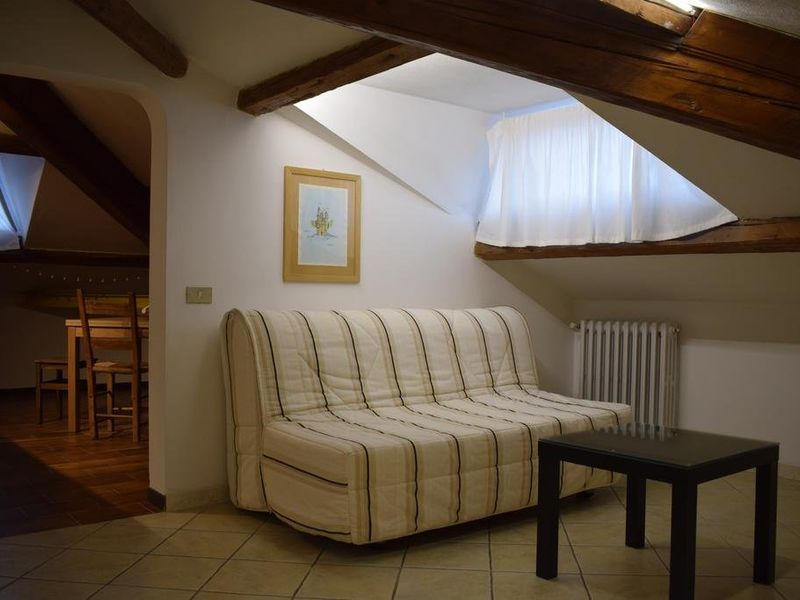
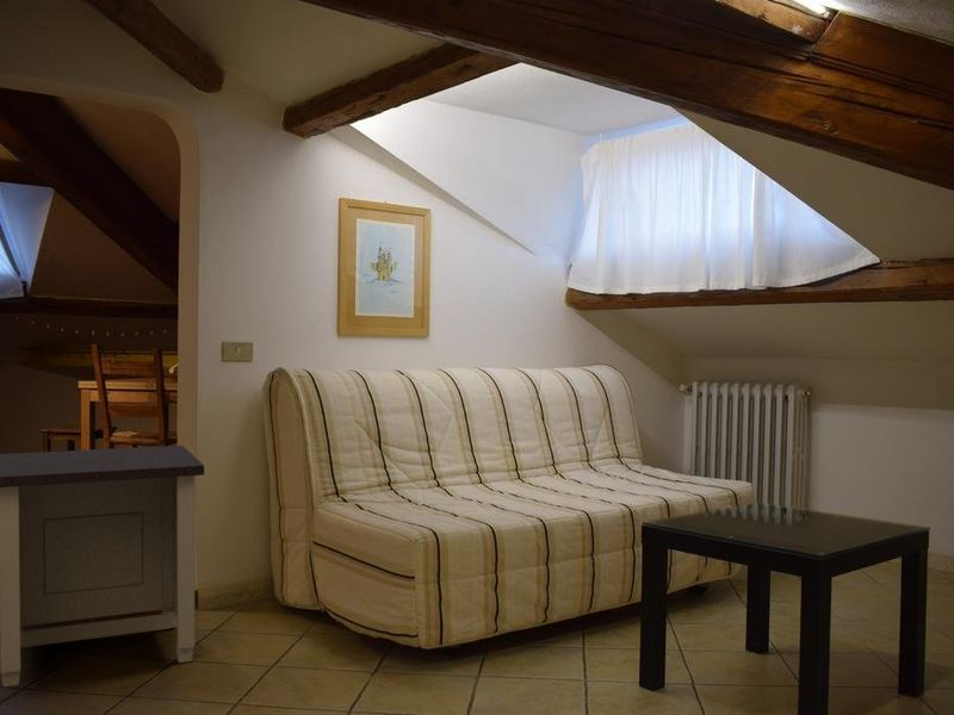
+ nightstand [0,444,205,688]
